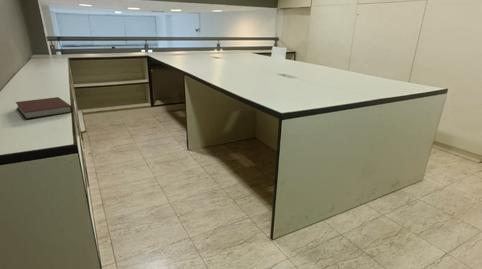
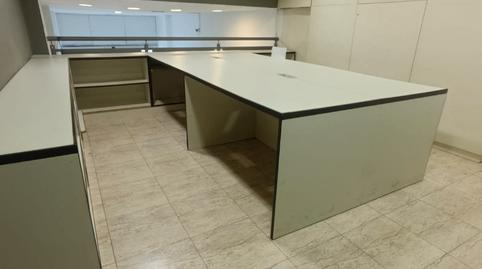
- notebook [15,96,74,120]
